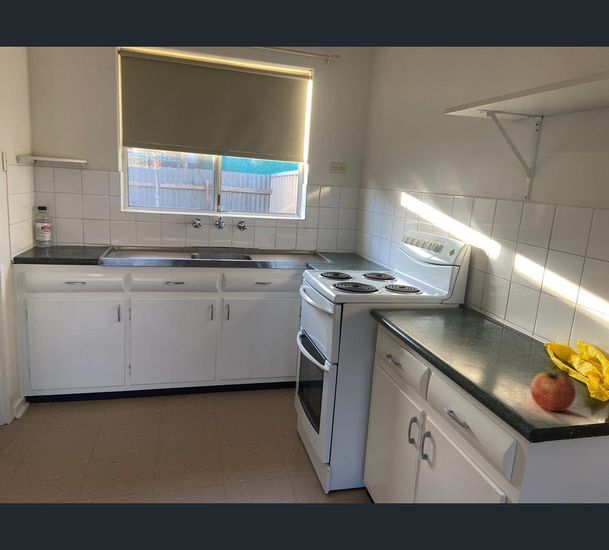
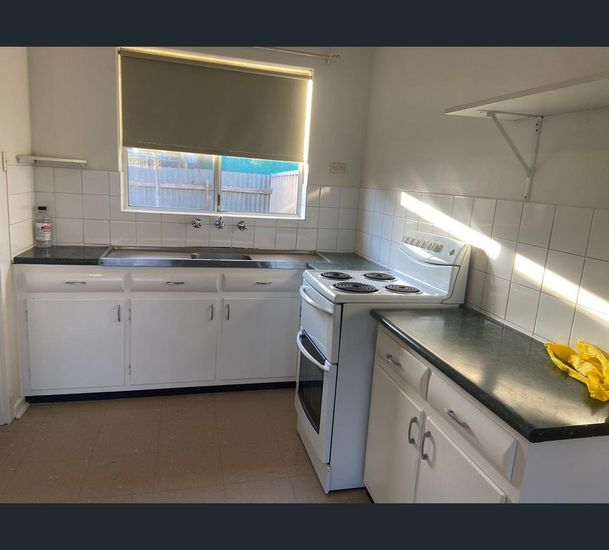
- fruit [530,369,577,412]
